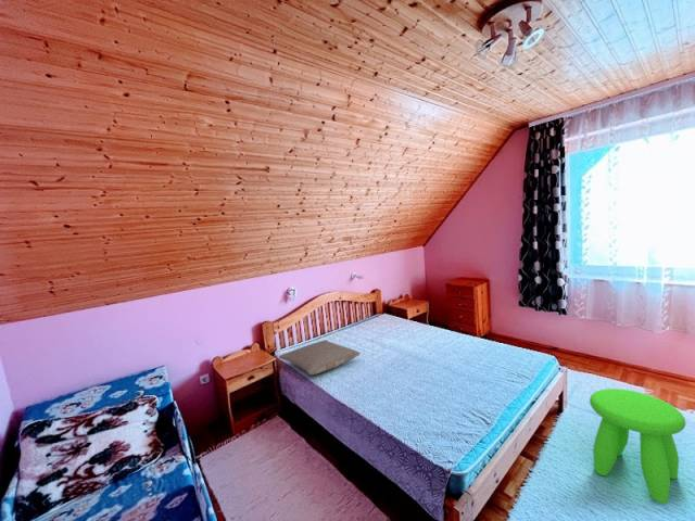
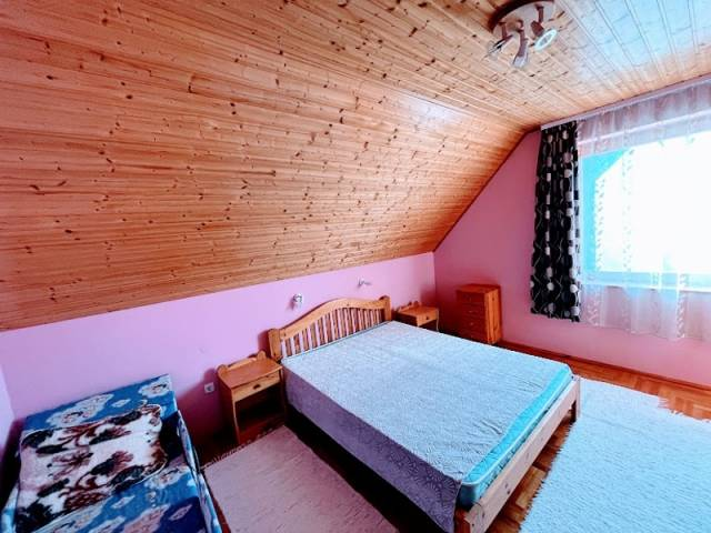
- pillow [278,339,361,376]
- stool [589,387,686,505]
